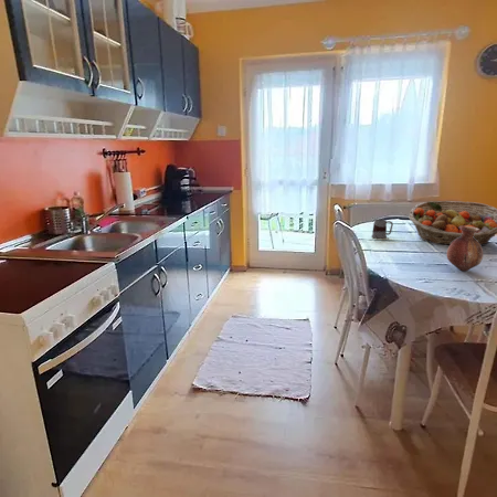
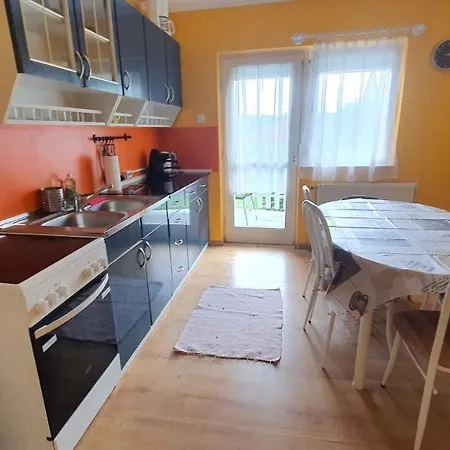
- vase [446,226,484,272]
- fruit basket [408,200,497,247]
- mug [370,219,394,240]
